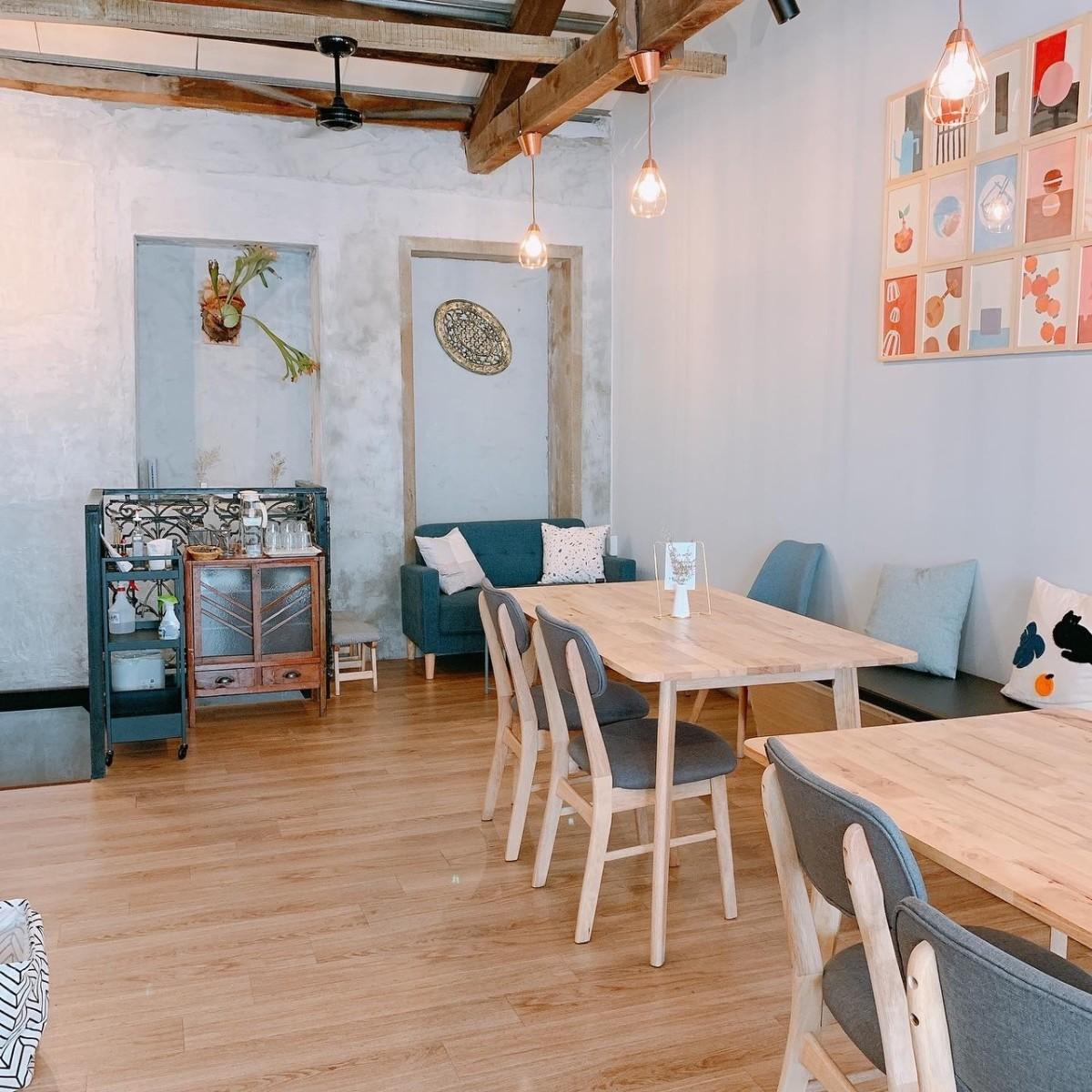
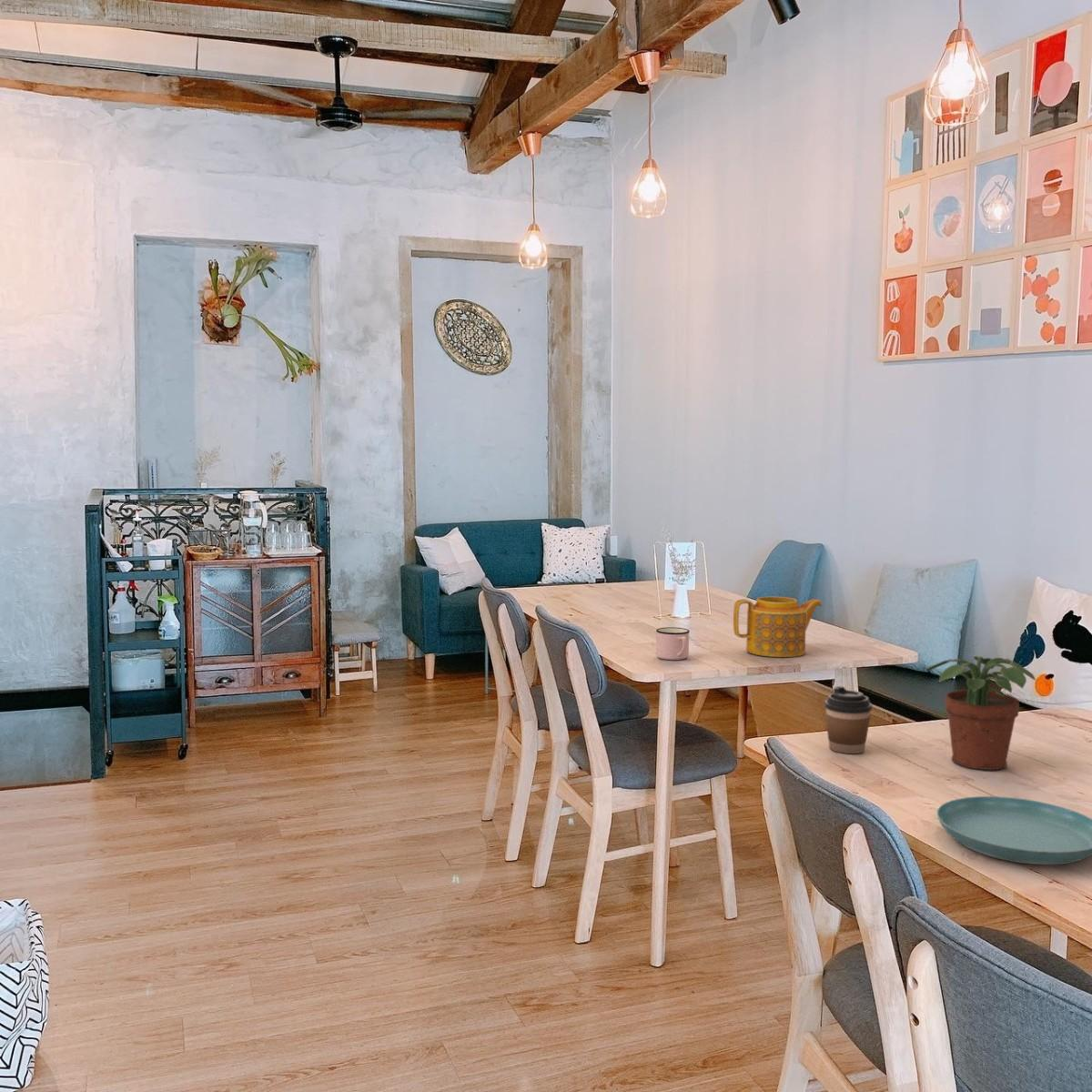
+ mug [655,626,691,661]
+ coffee cup [824,685,873,754]
+ teapot [733,596,823,658]
+ saucer [935,795,1092,865]
+ potted plant [925,655,1036,771]
